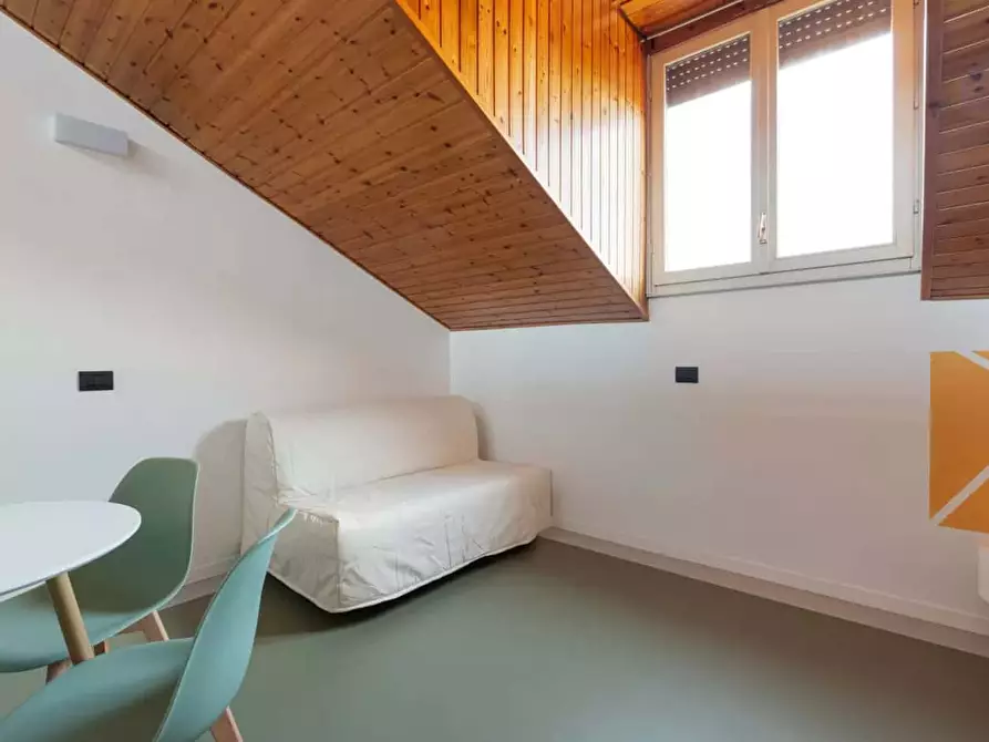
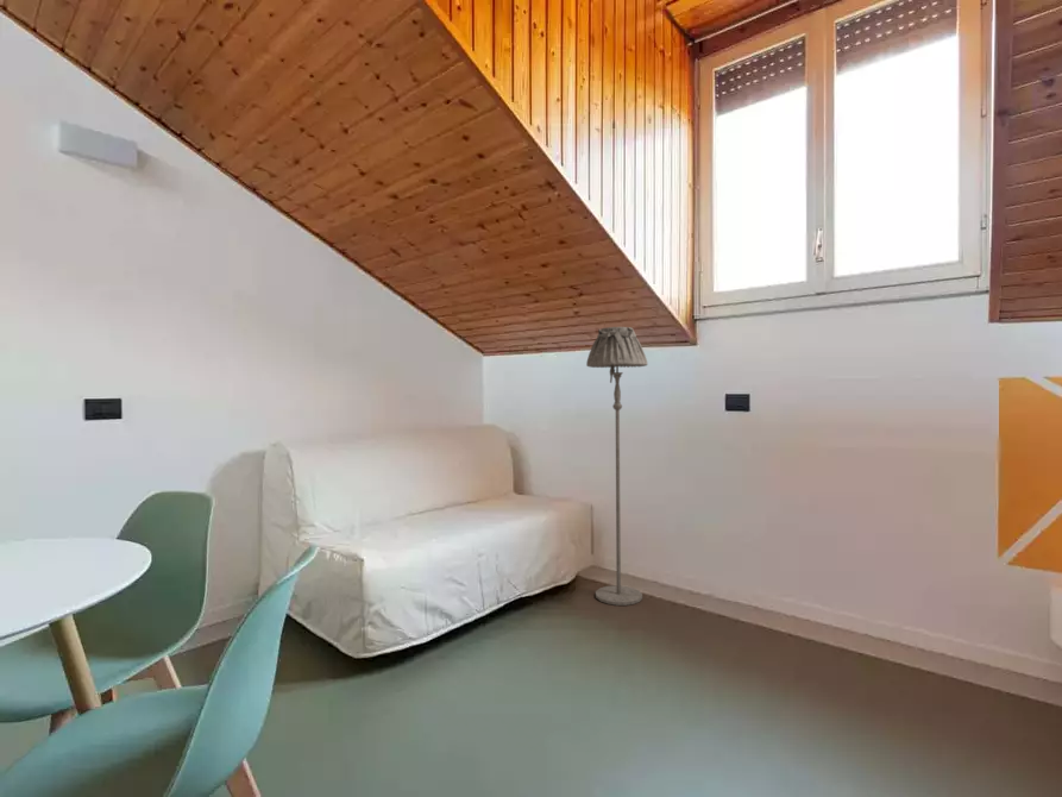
+ floor lamp [585,326,649,607]
